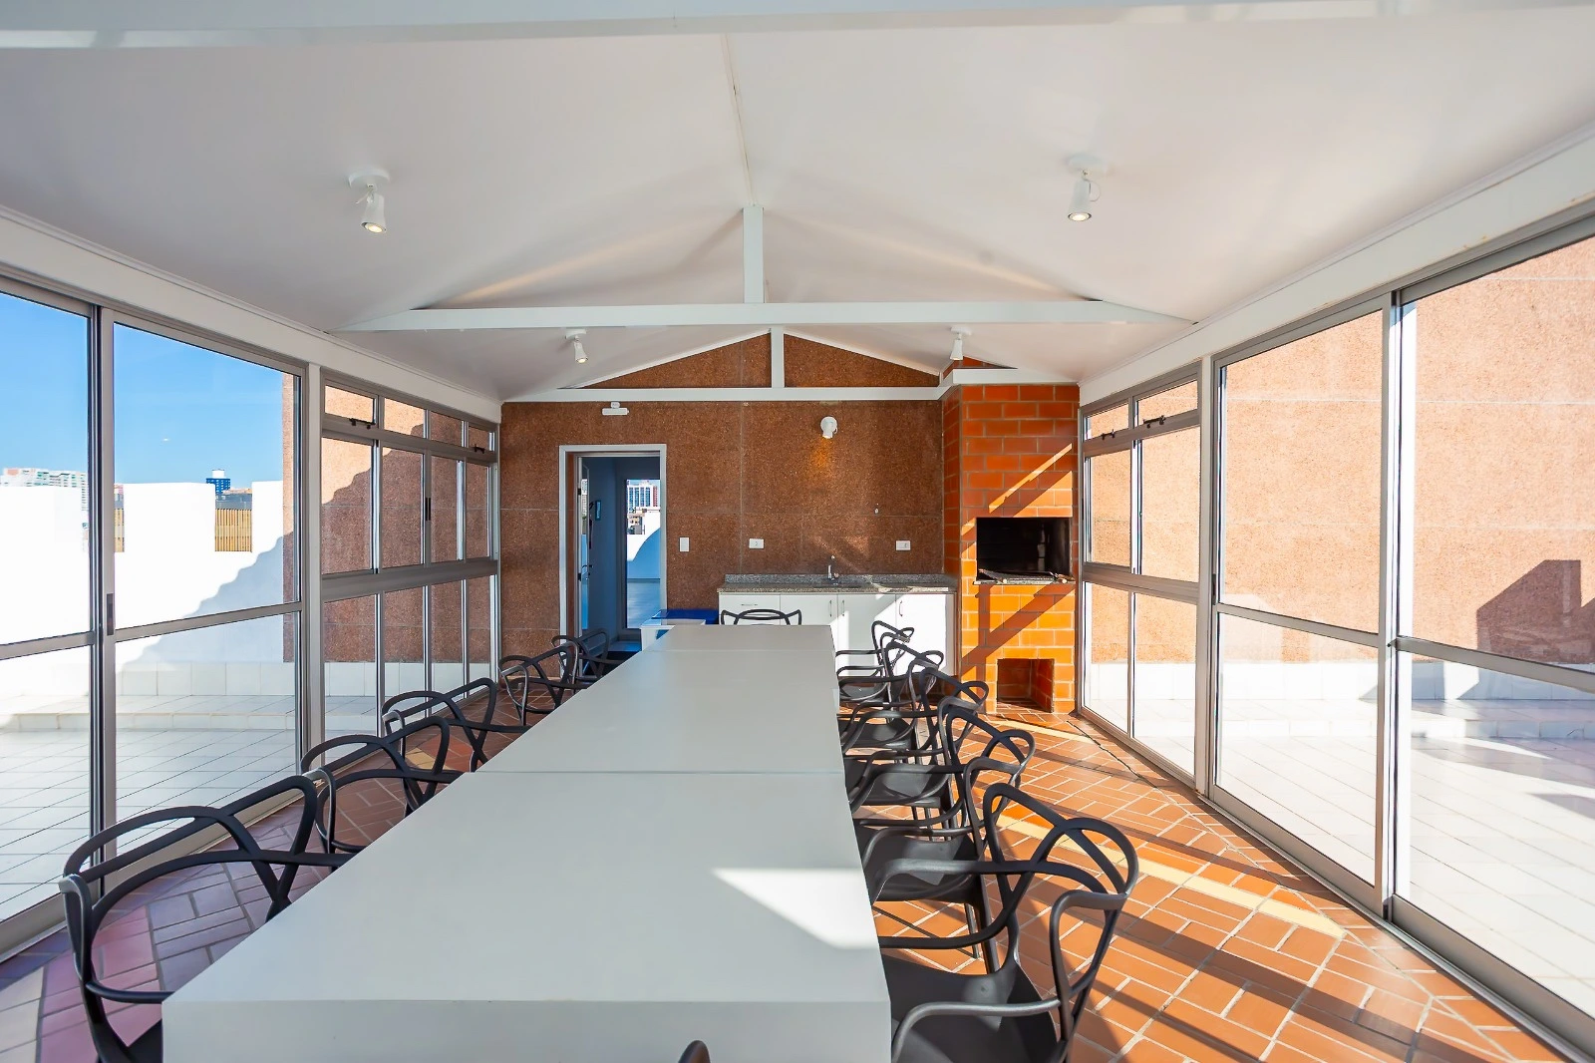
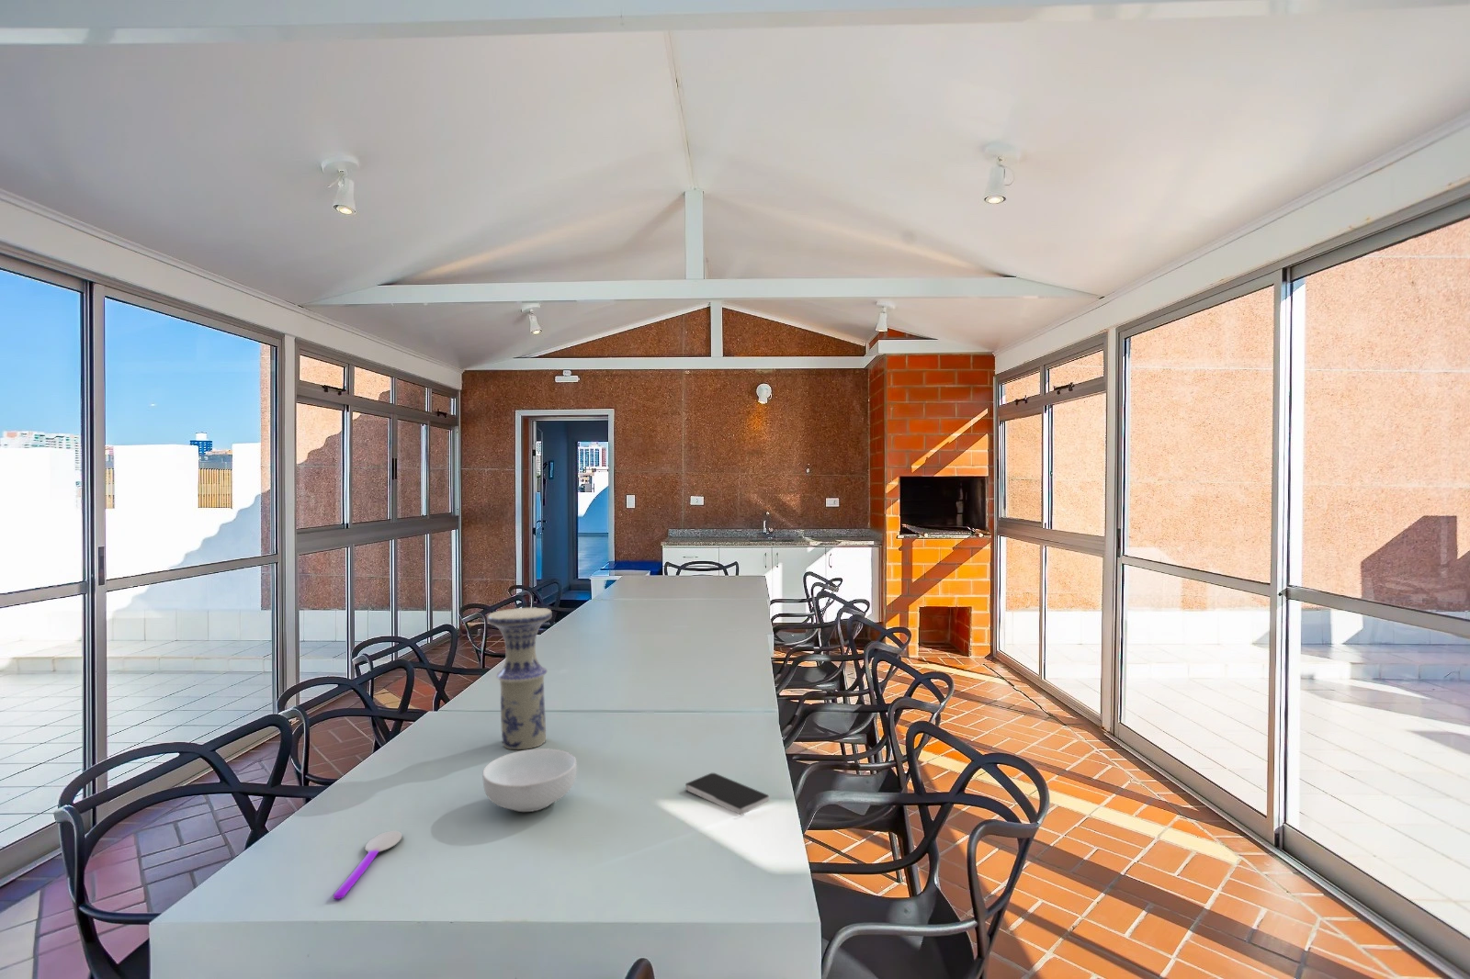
+ smartphone [684,772,769,815]
+ cereal bowl [481,747,578,813]
+ spoon [332,830,403,900]
+ vase [486,608,553,751]
